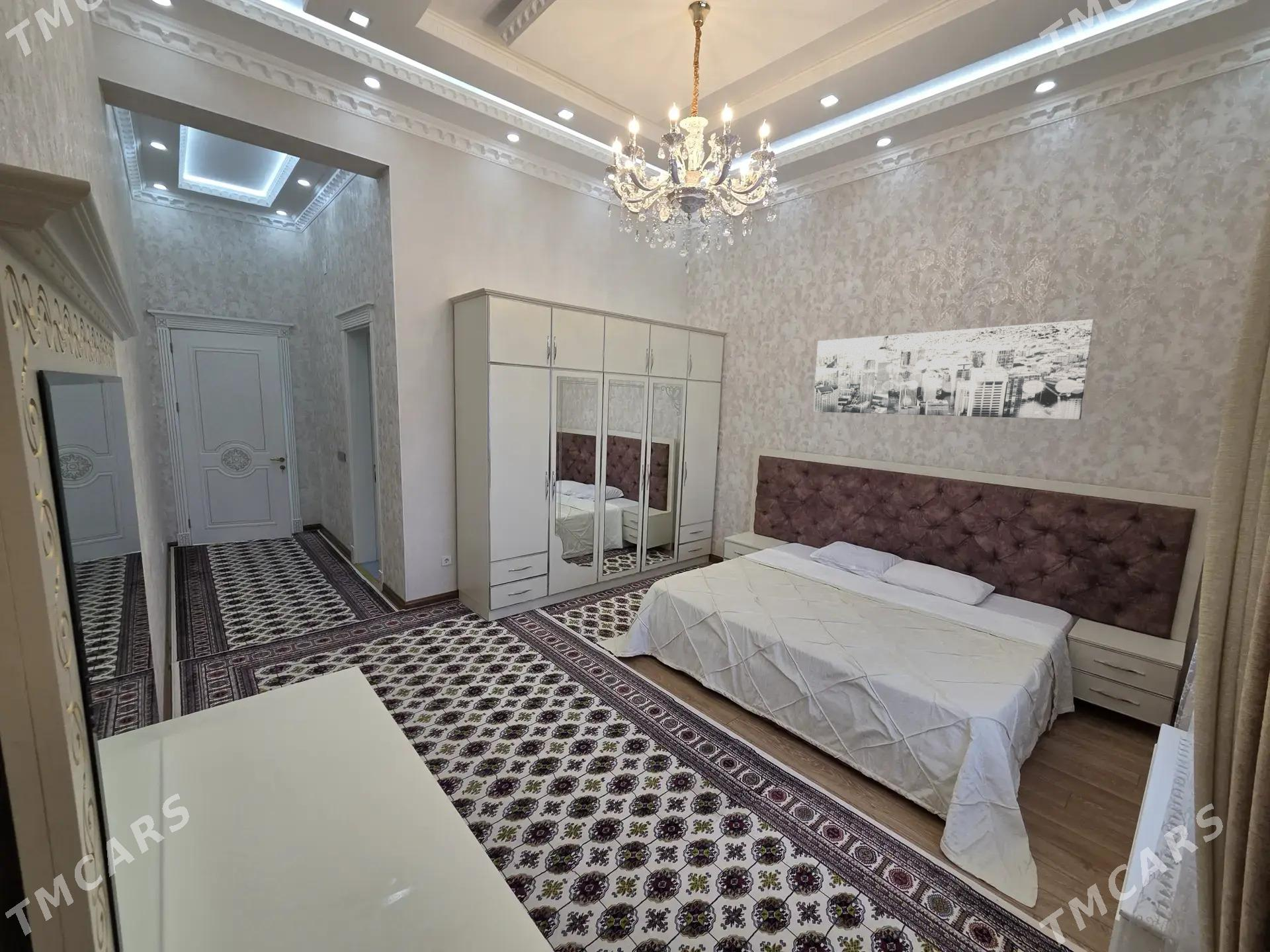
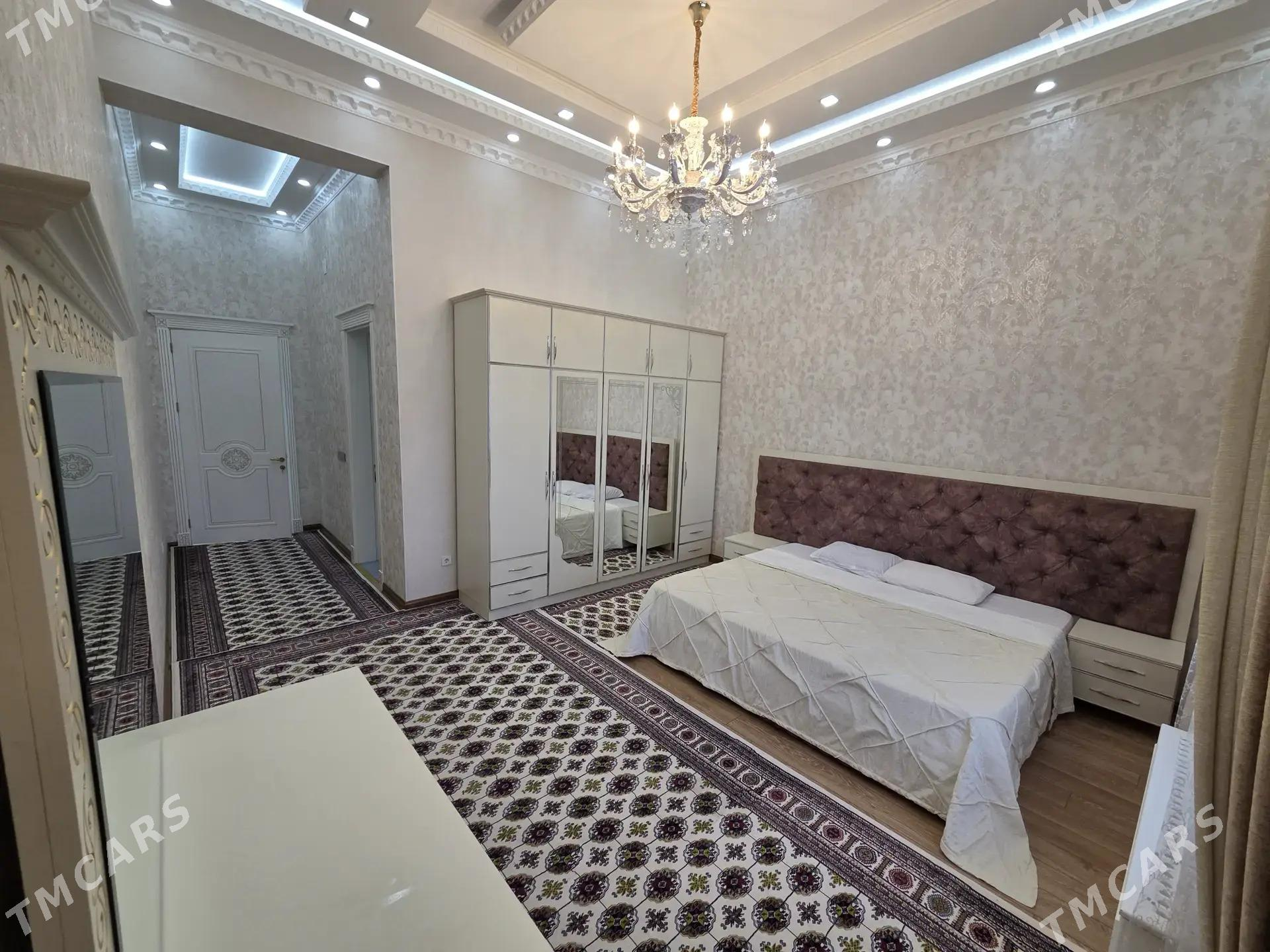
- wall art [812,319,1095,420]
